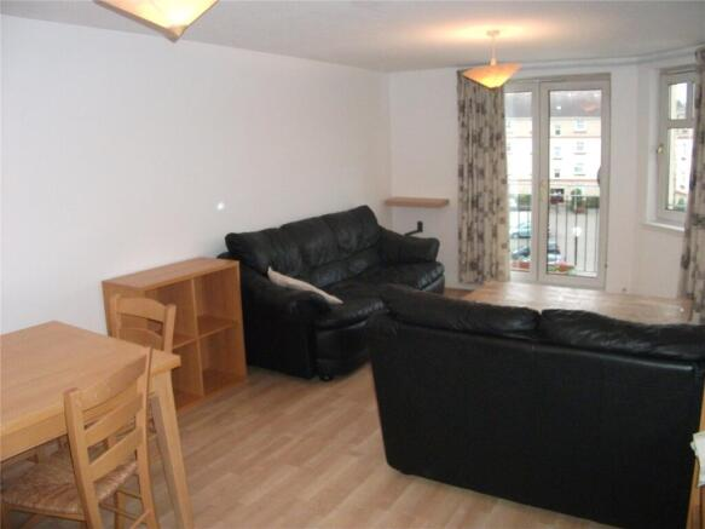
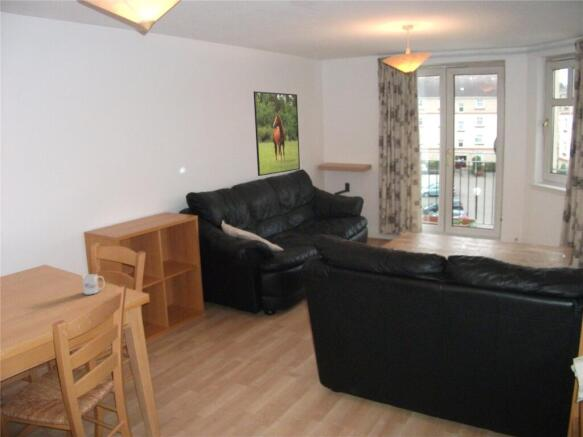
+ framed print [253,90,301,177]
+ mug [81,273,106,295]
